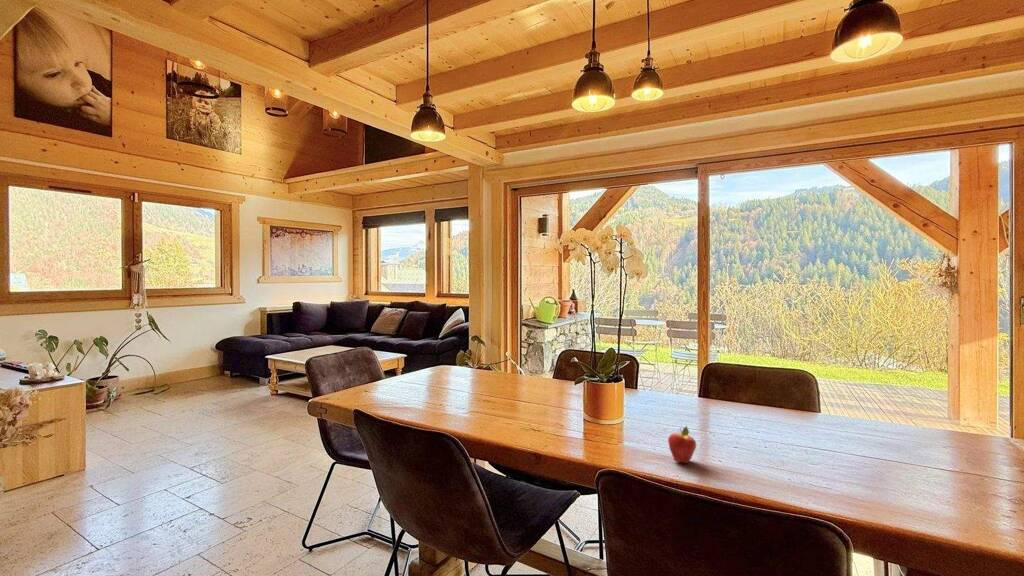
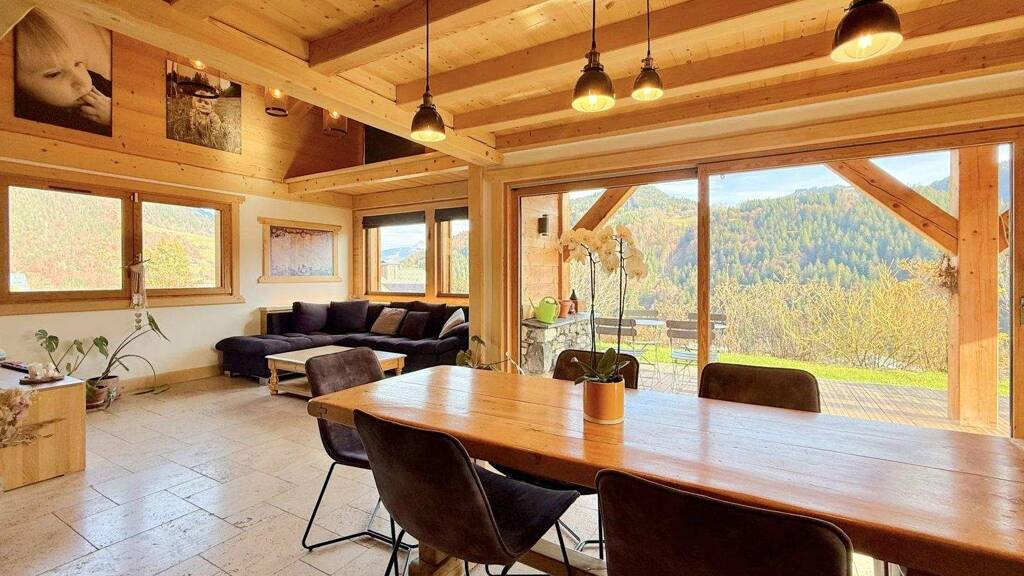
- fruit [667,425,697,464]
